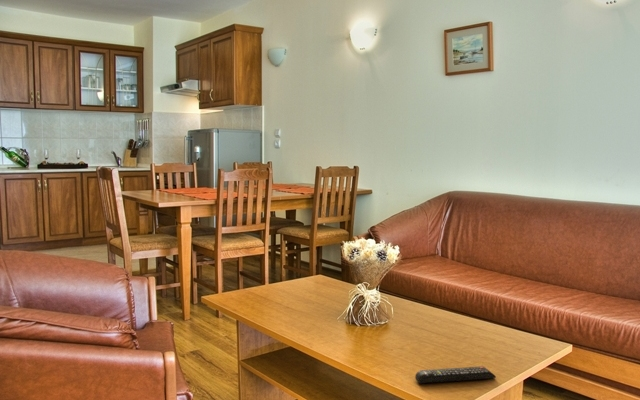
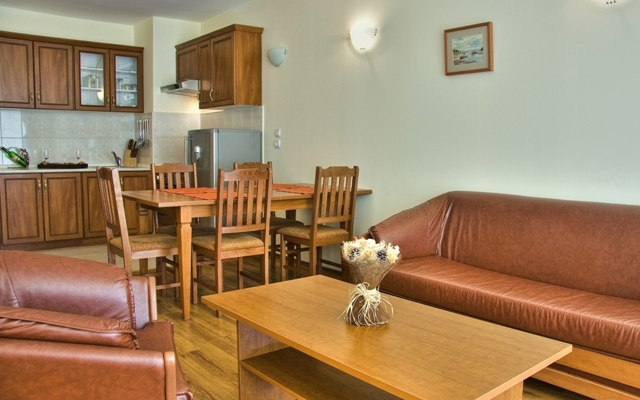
- remote control [414,365,497,384]
